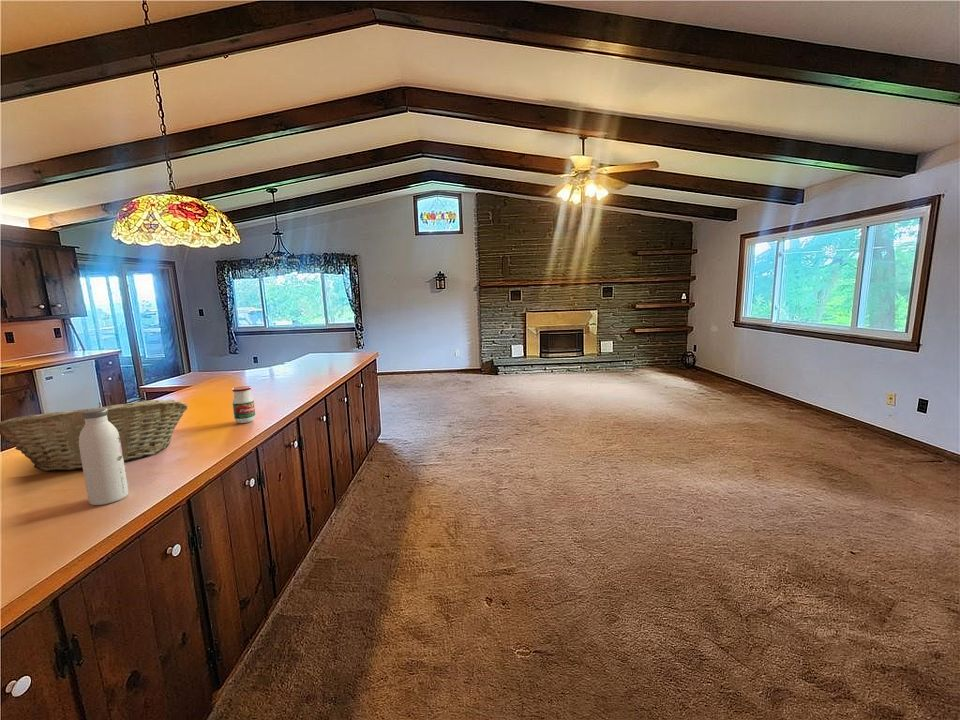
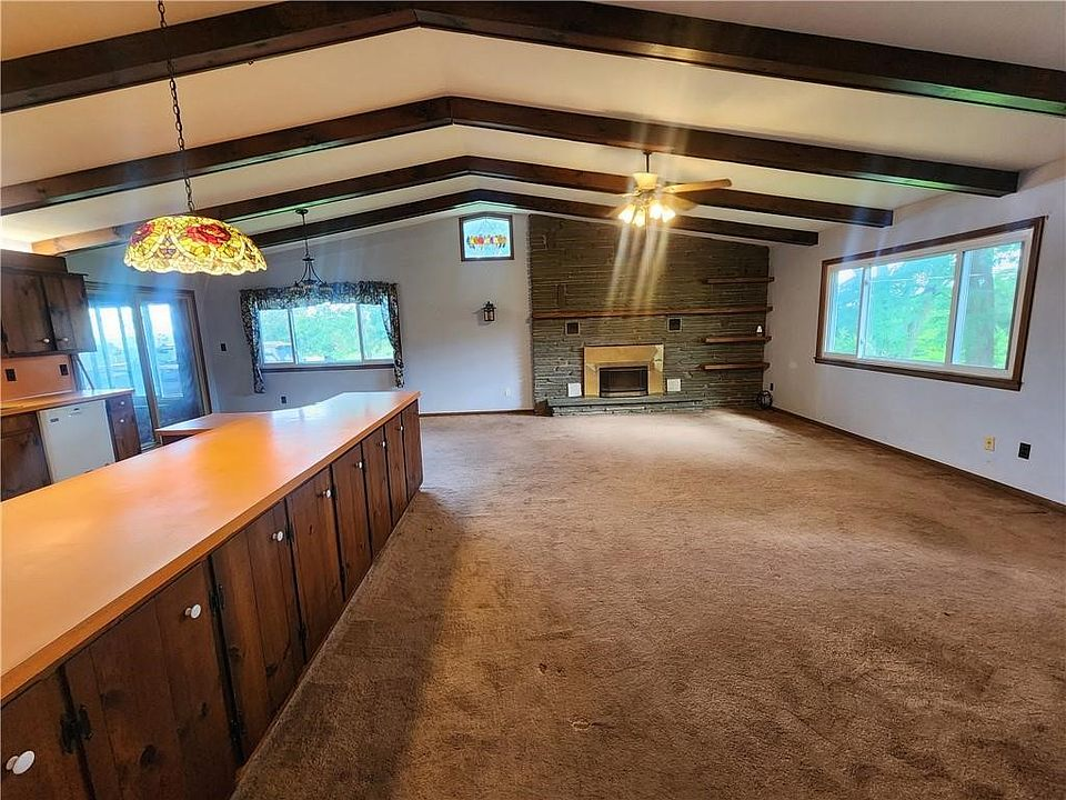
- jar [231,385,256,424]
- fruit basket [0,399,188,472]
- water bottle [79,407,129,506]
